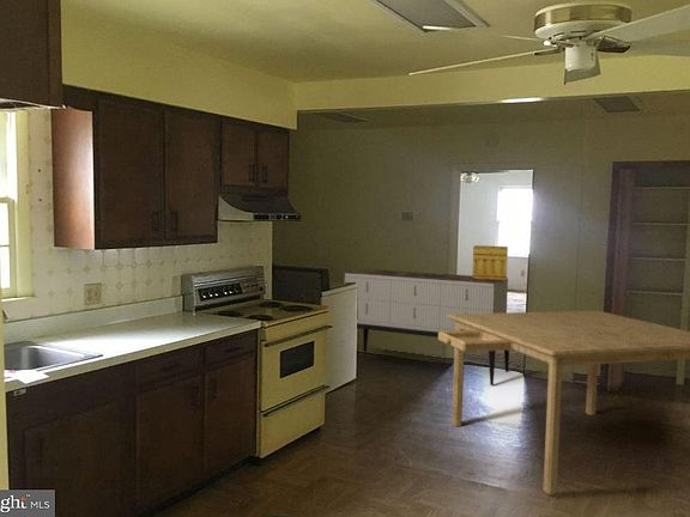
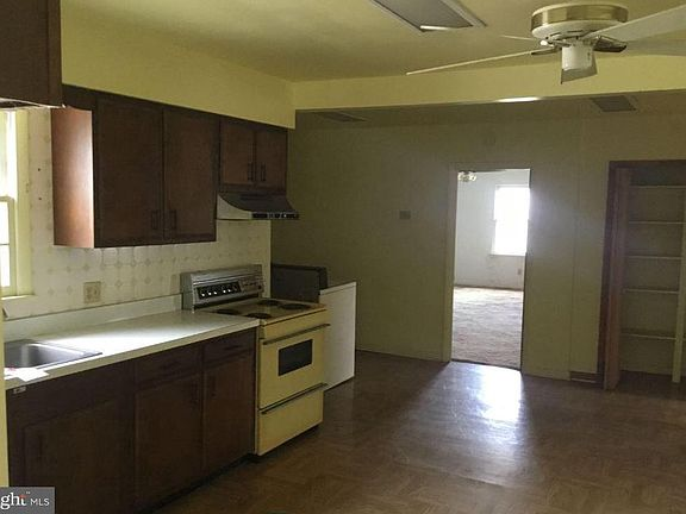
- sideboard [344,268,510,387]
- decorative box [471,244,509,281]
- dining table [437,310,690,495]
